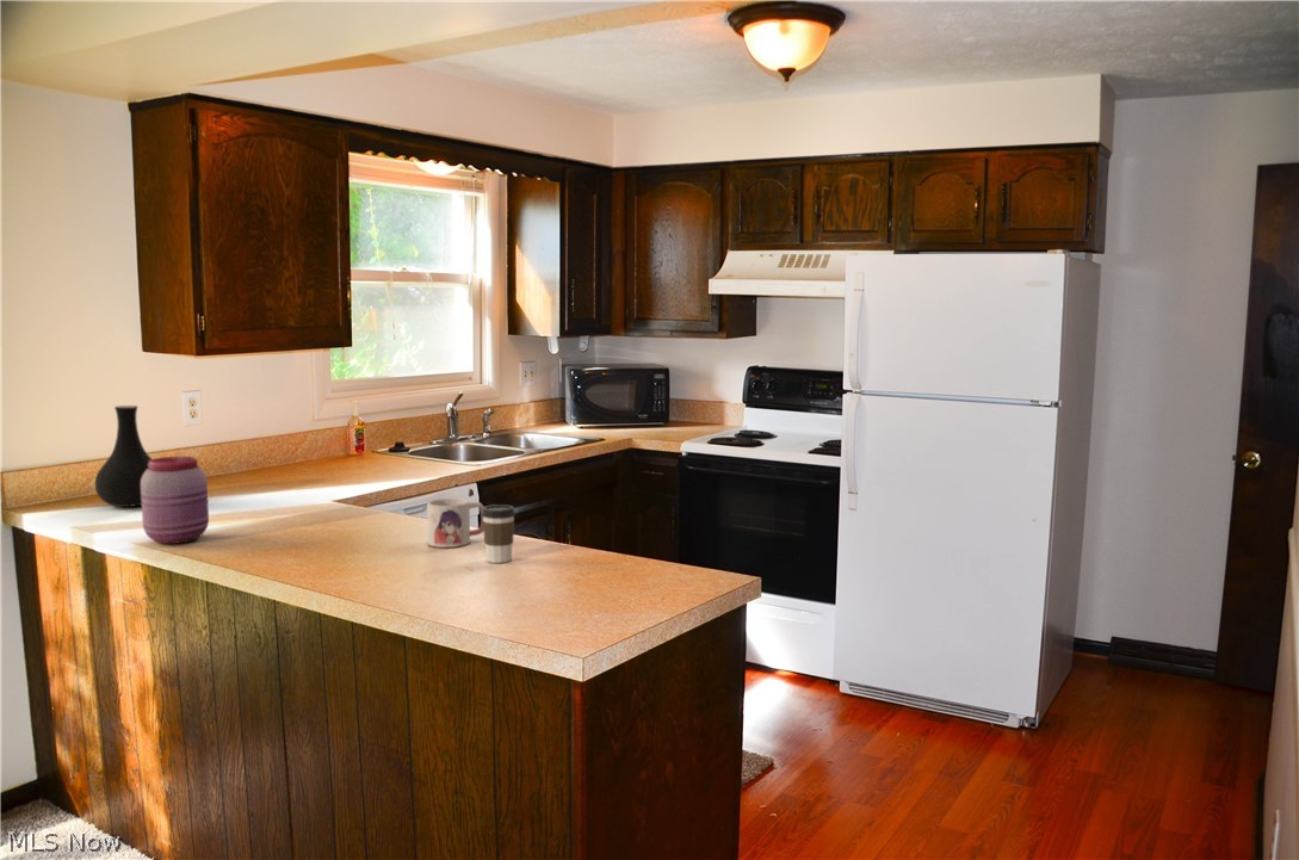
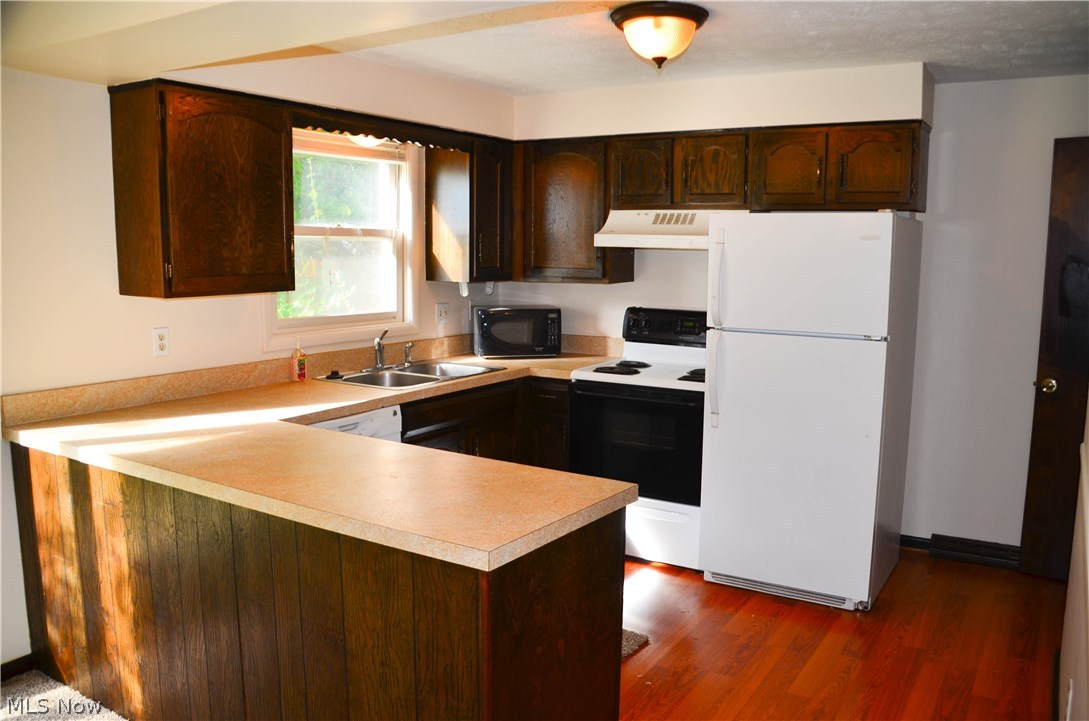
- vase [94,404,153,508]
- jar [141,456,210,545]
- coffee cup [482,503,516,564]
- mug [426,497,485,549]
